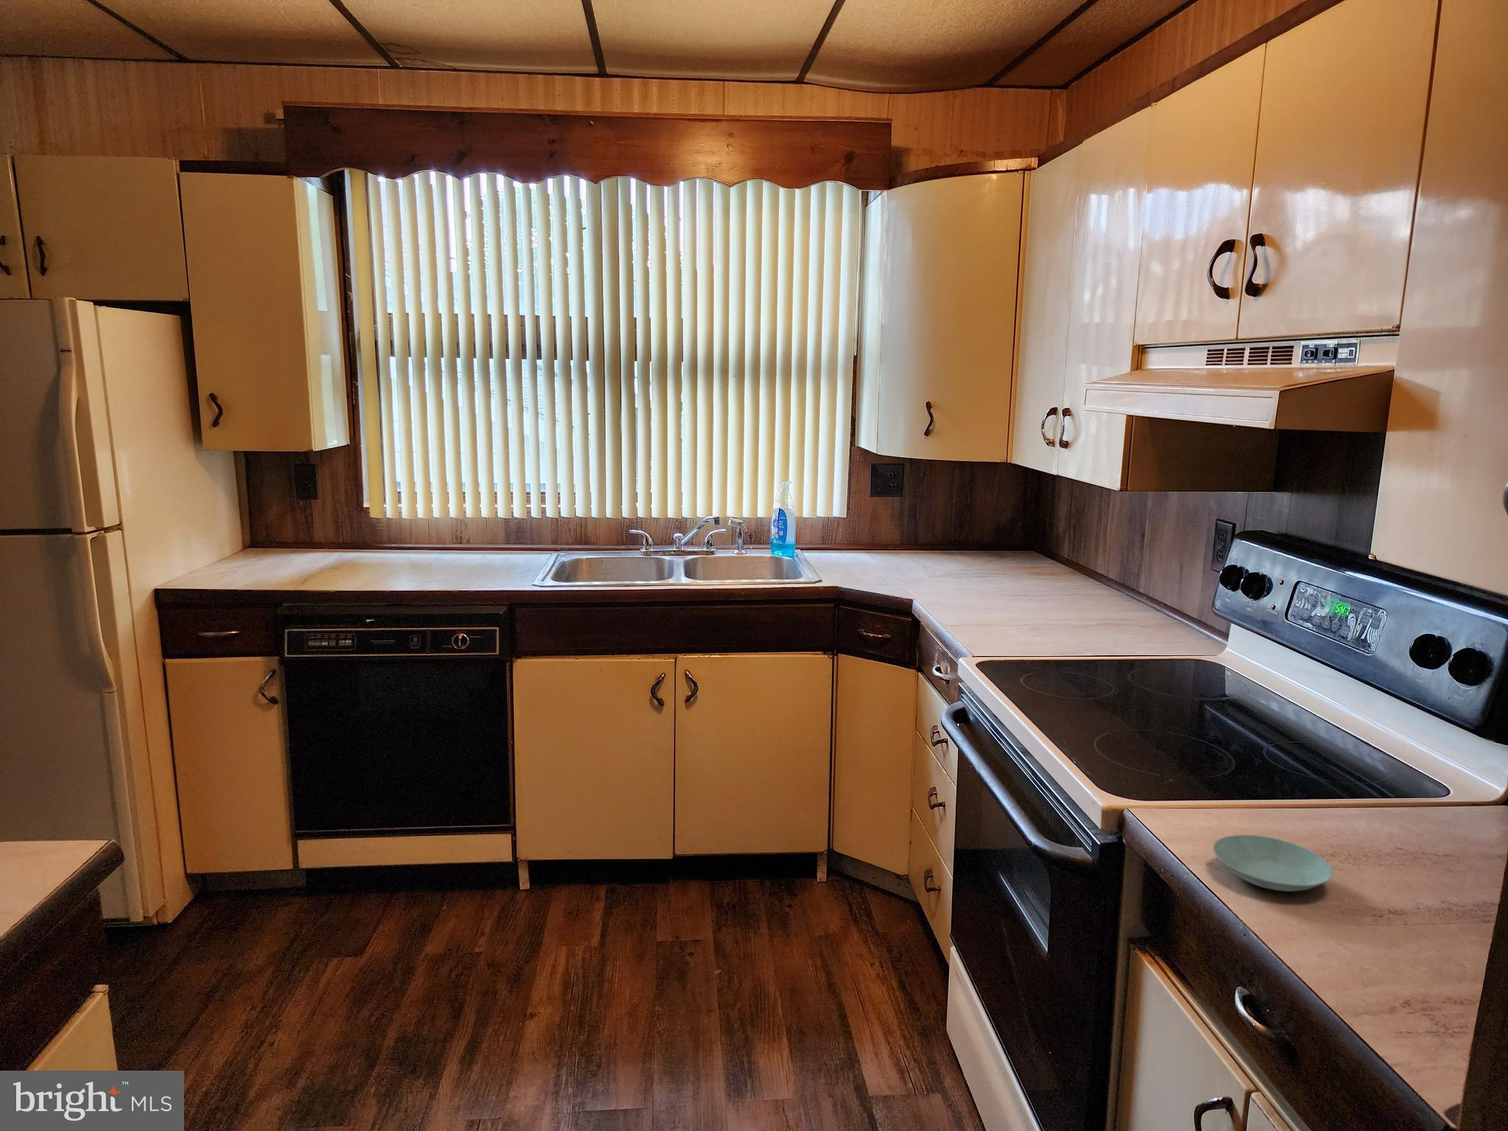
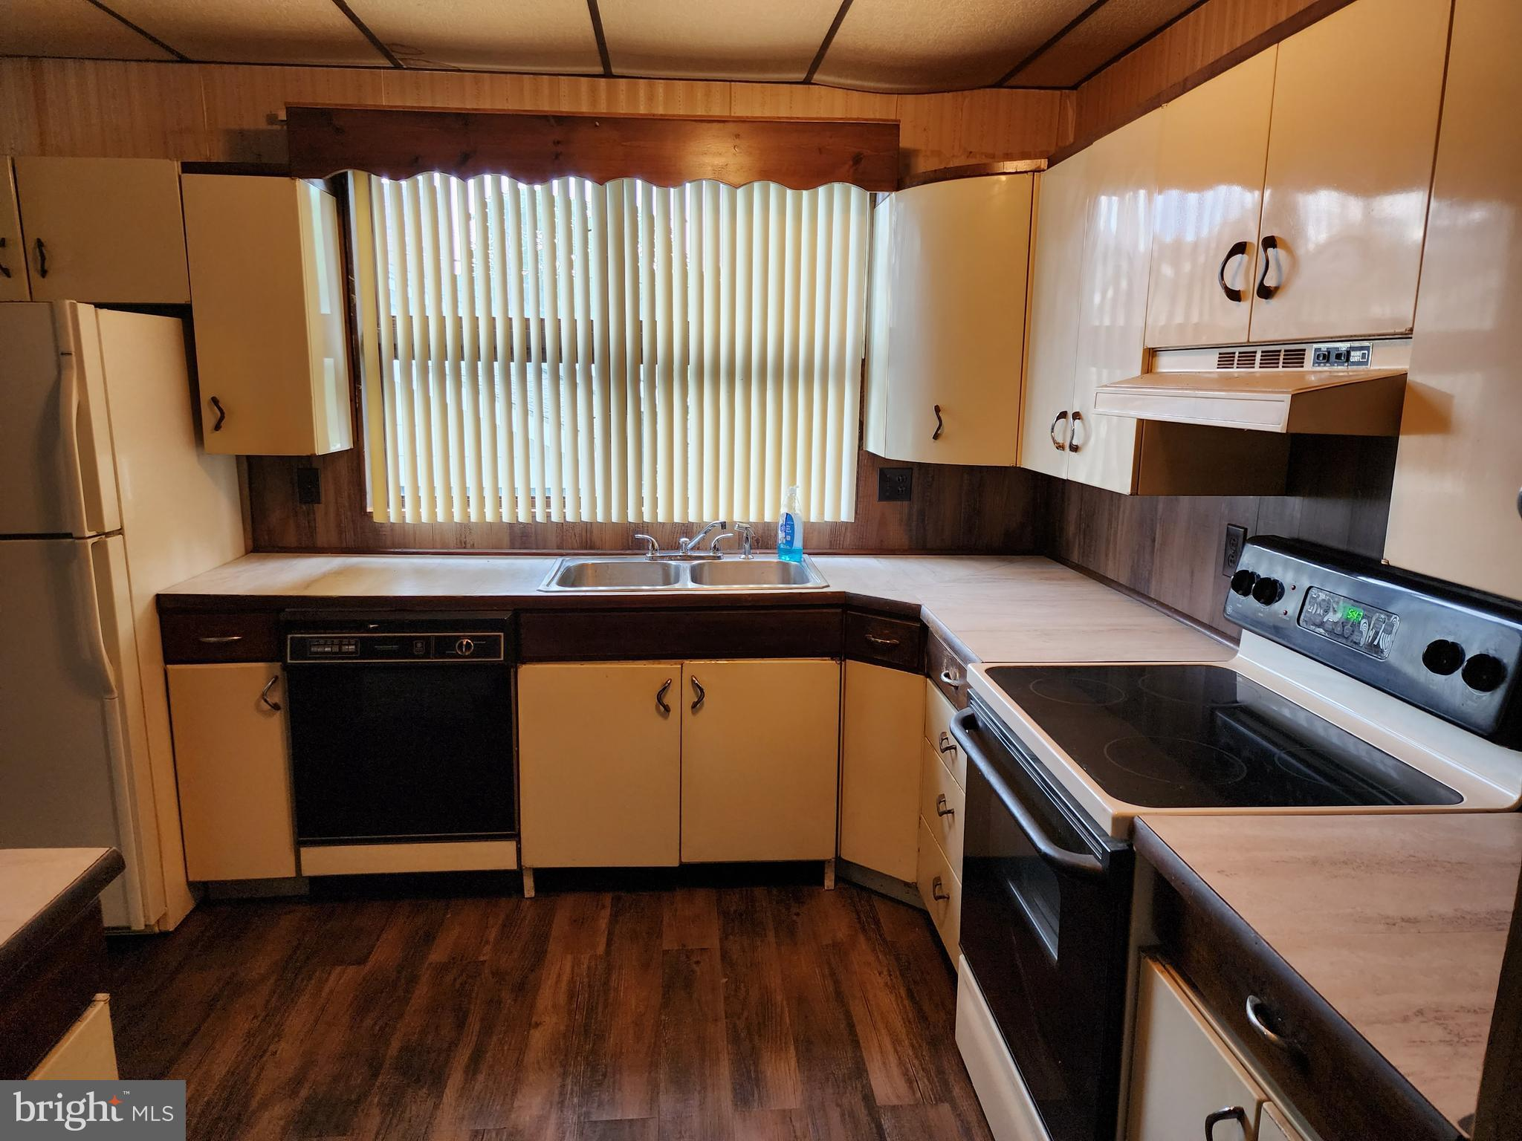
- saucer [1212,834,1333,892]
